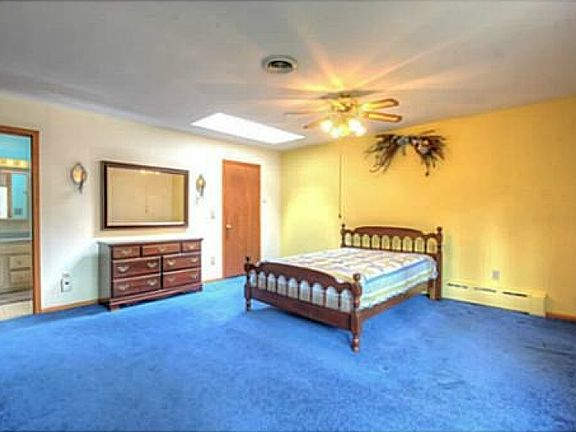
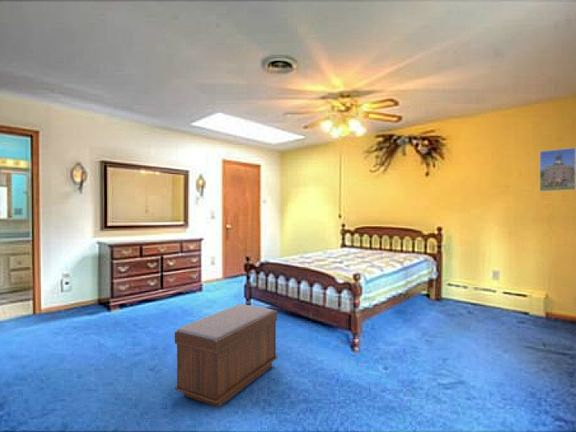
+ bench [174,303,278,408]
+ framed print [539,147,576,192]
